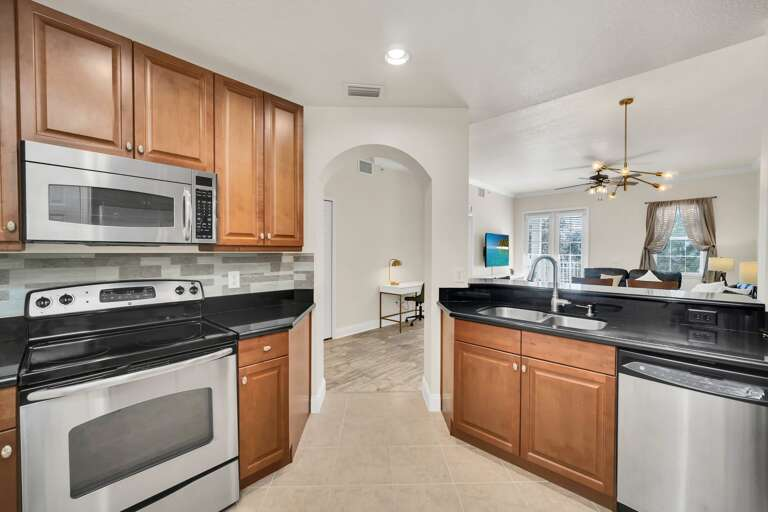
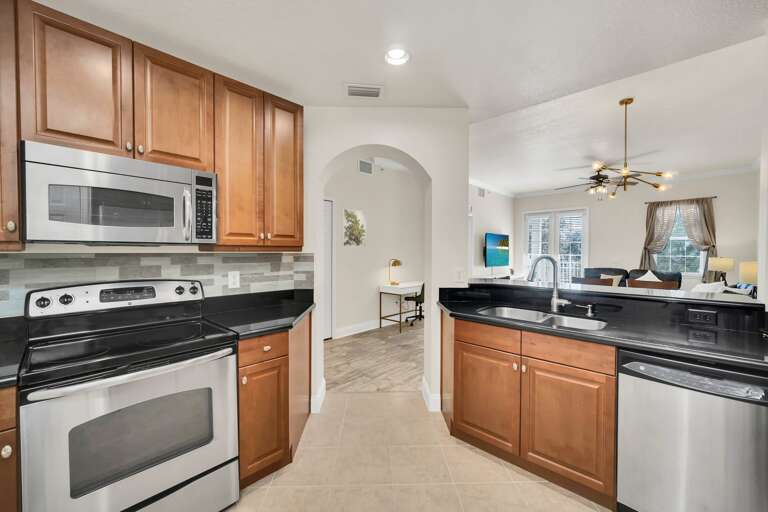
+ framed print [341,208,367,247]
